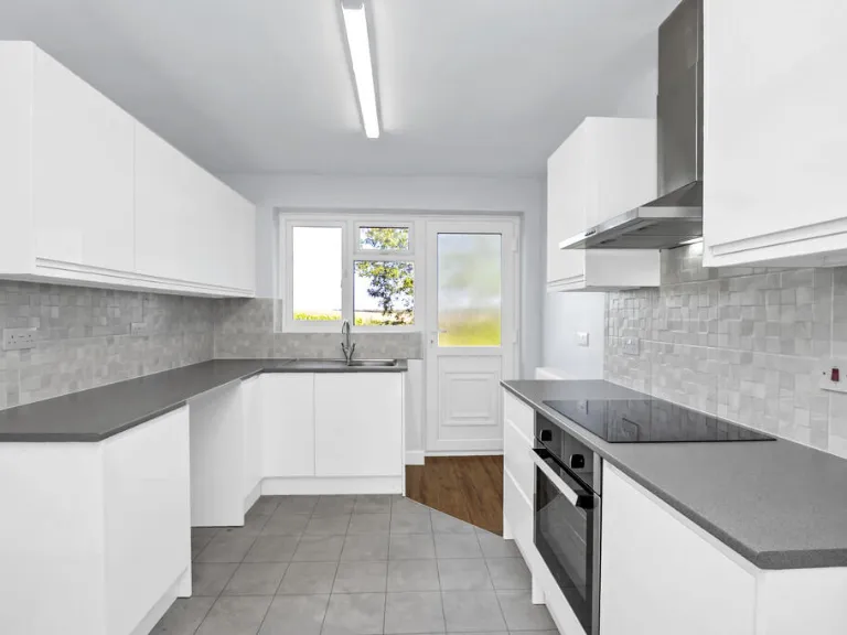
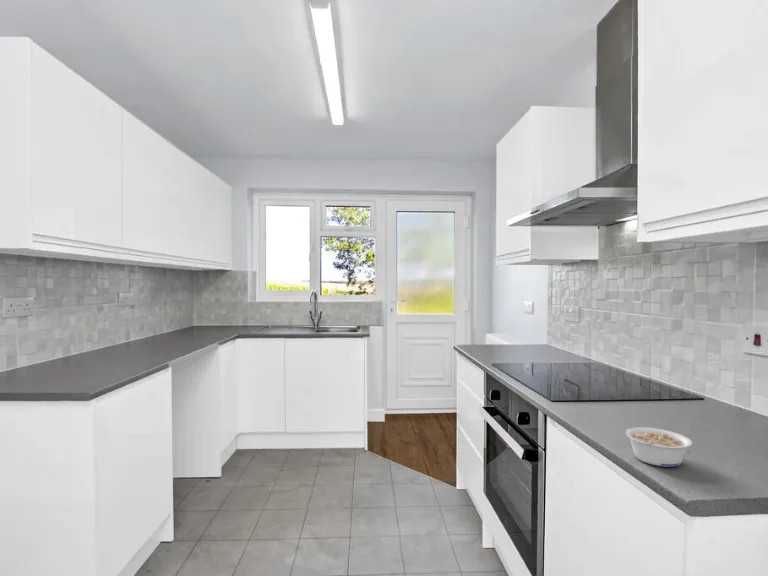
+ legume [624,426,693,468]
